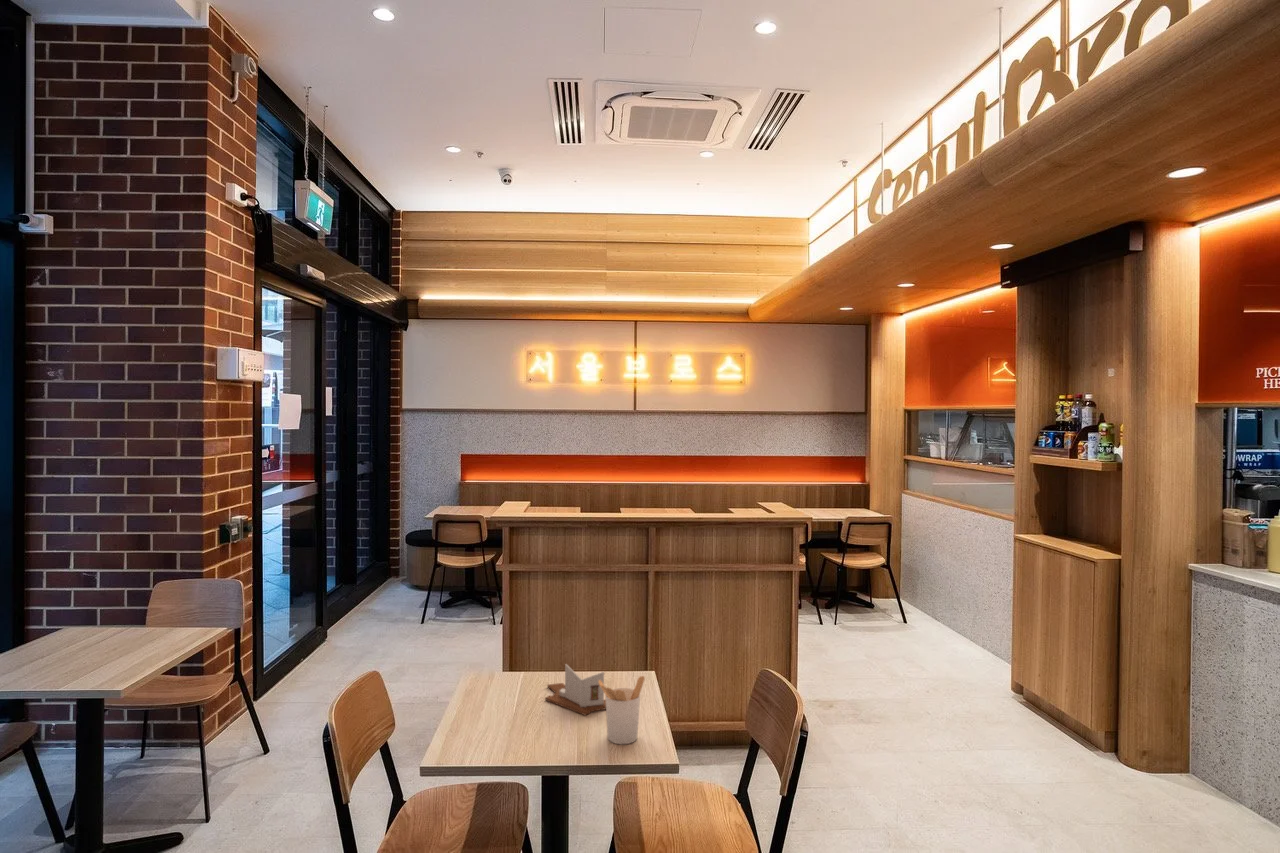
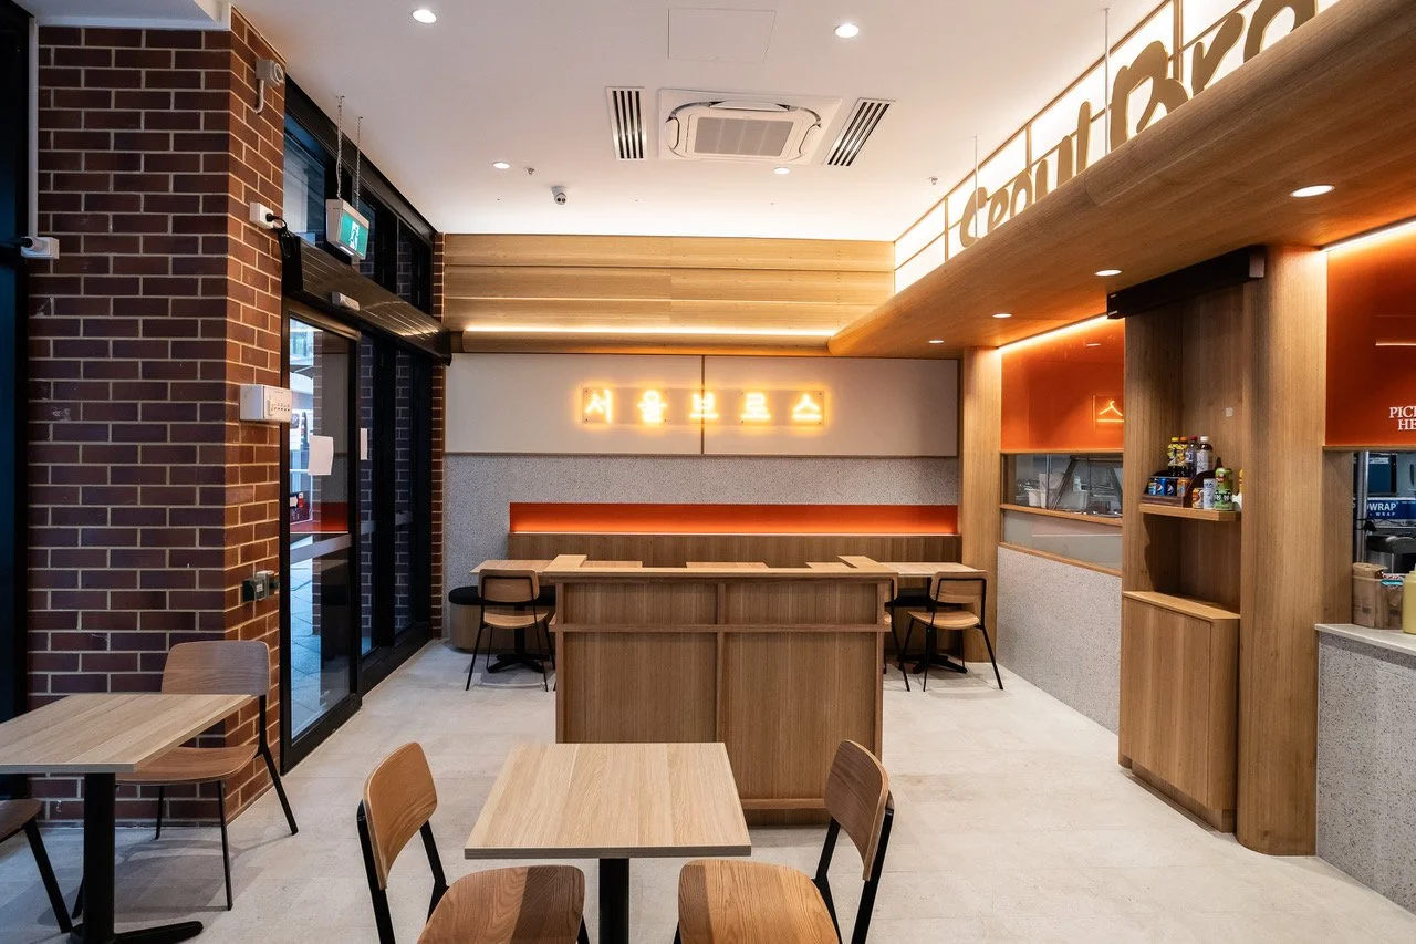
- utensil holder [599,675,646,745]
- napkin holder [544,663,606,716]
